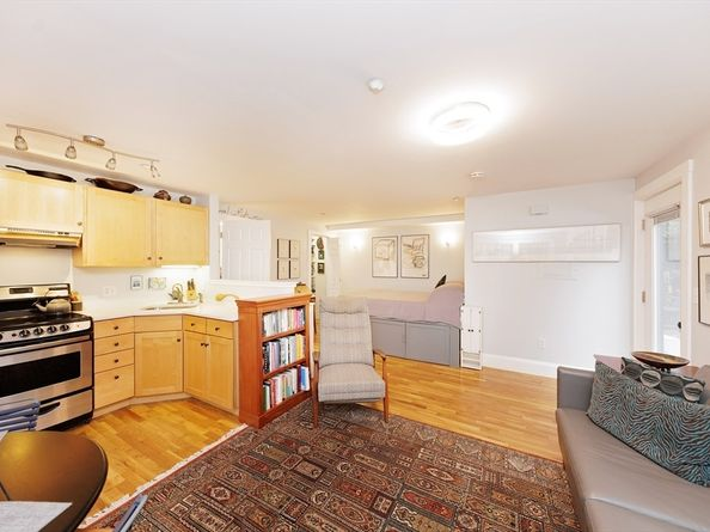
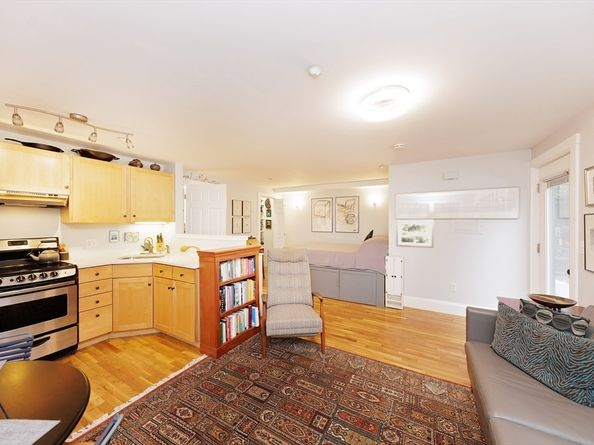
+ wall art [395,219,435,249]
